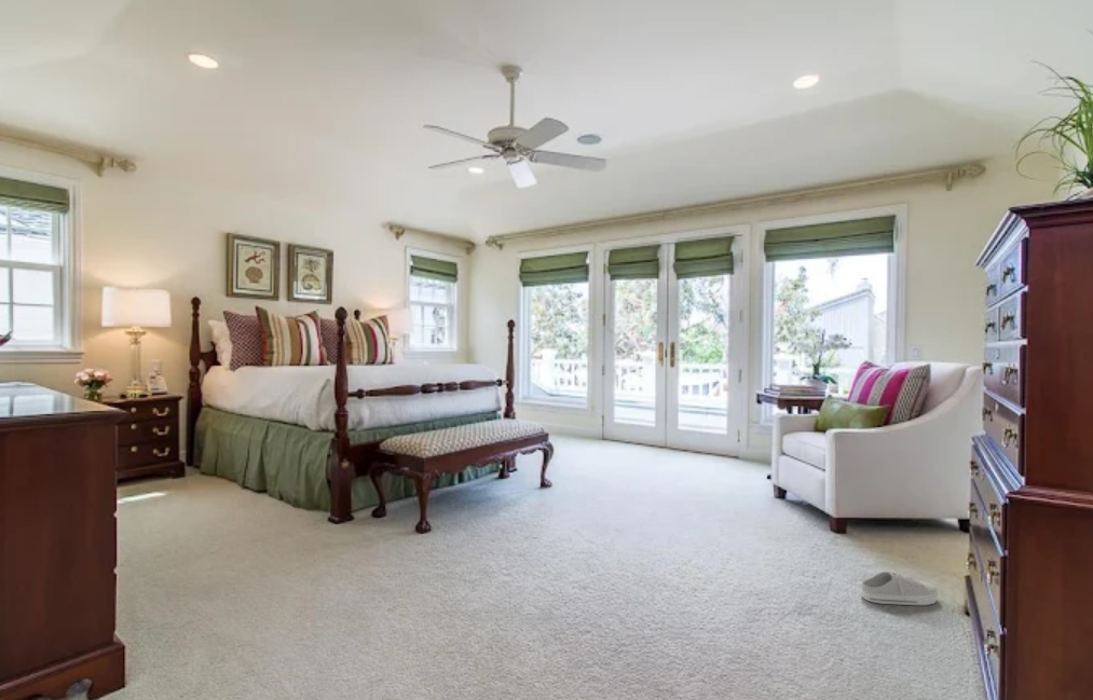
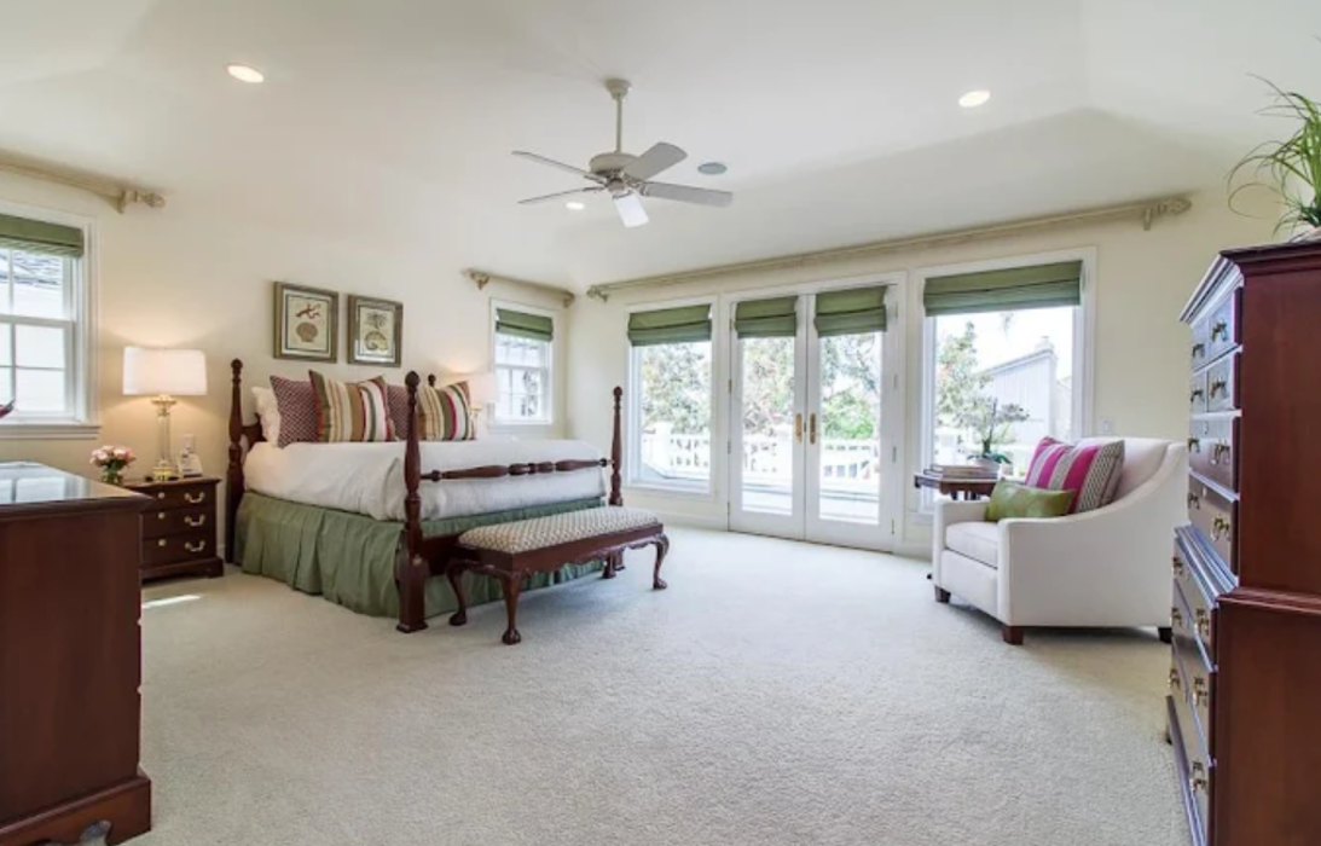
- shoe [859,571,939,606]
